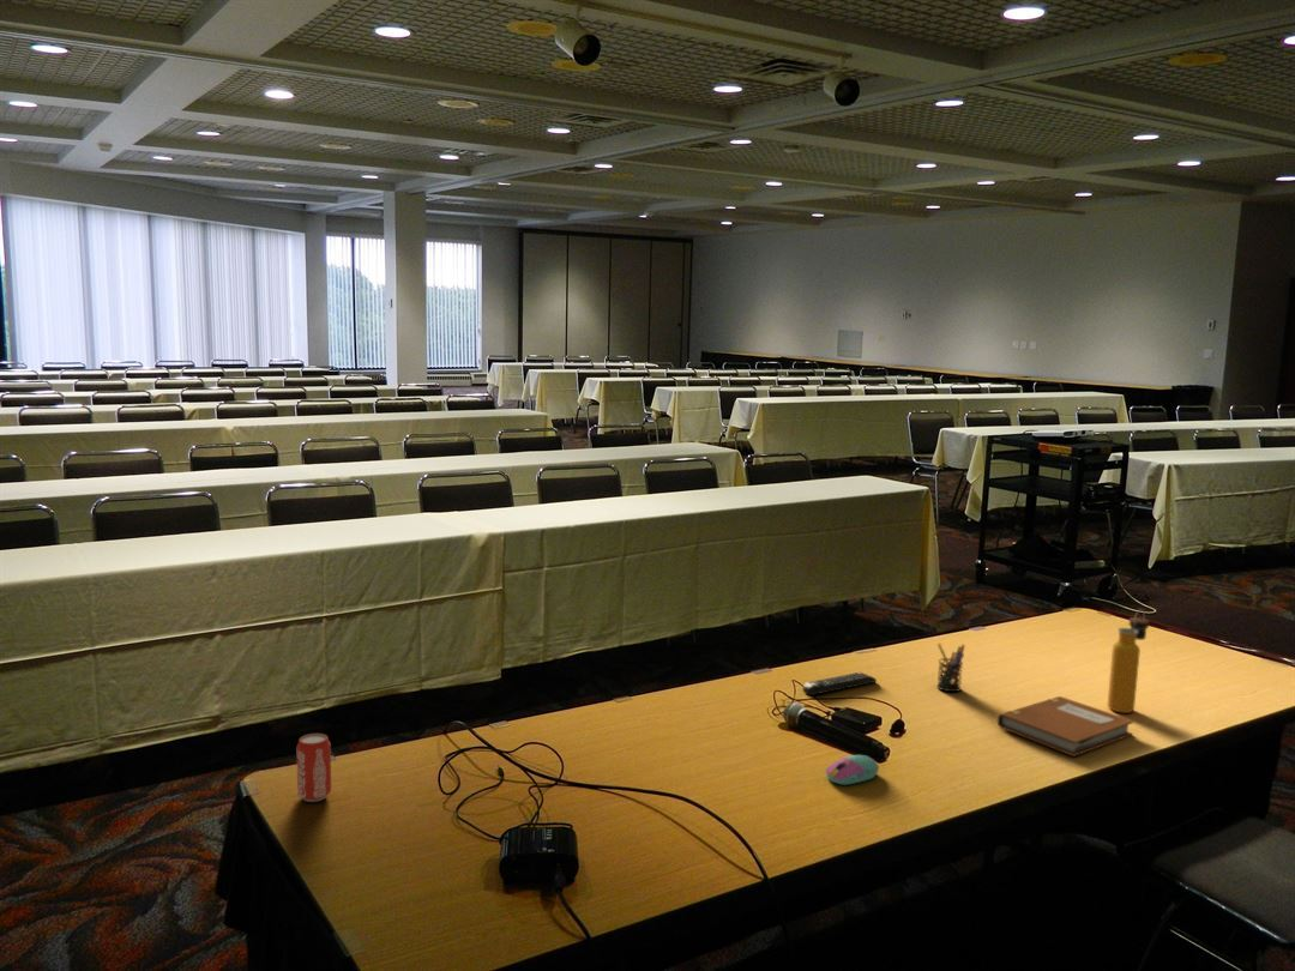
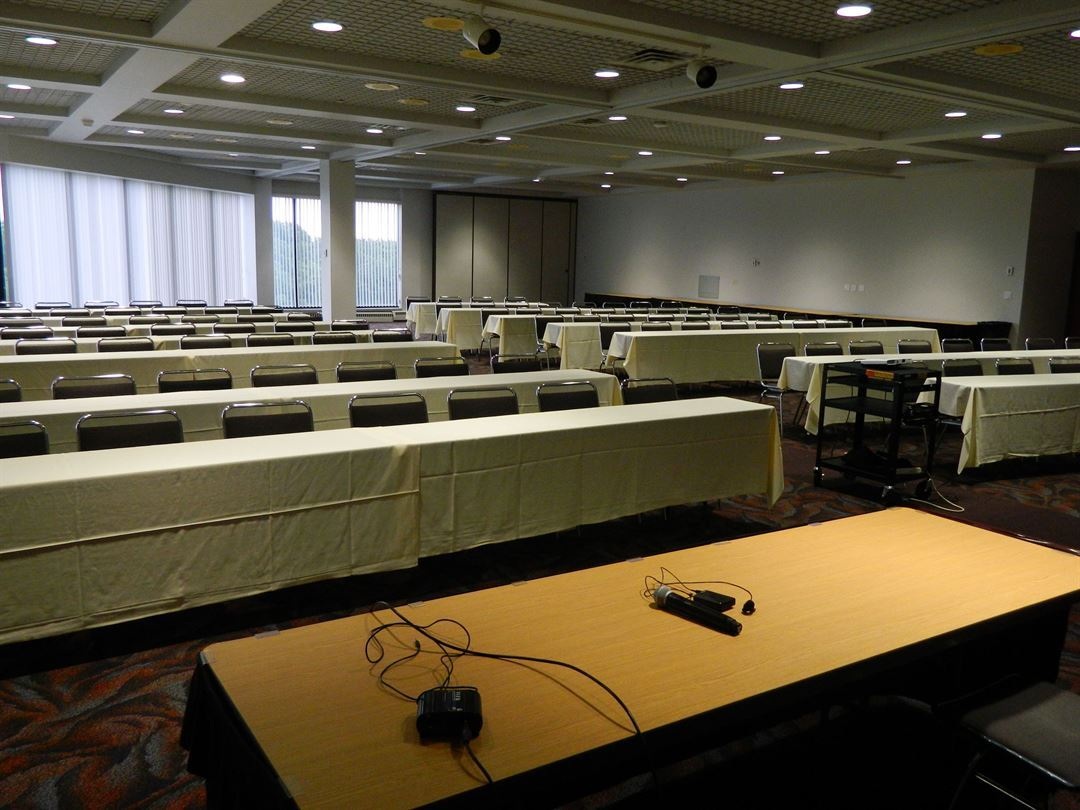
- computer mouse [825,754,880,786]
- beverage can [295,732,332,803]
- notebook [996,695,1136,758]
- remote control [802,671,878,696]
- pen holder [935,643,966,693]
- water bottle [1107,608,1150,714]
